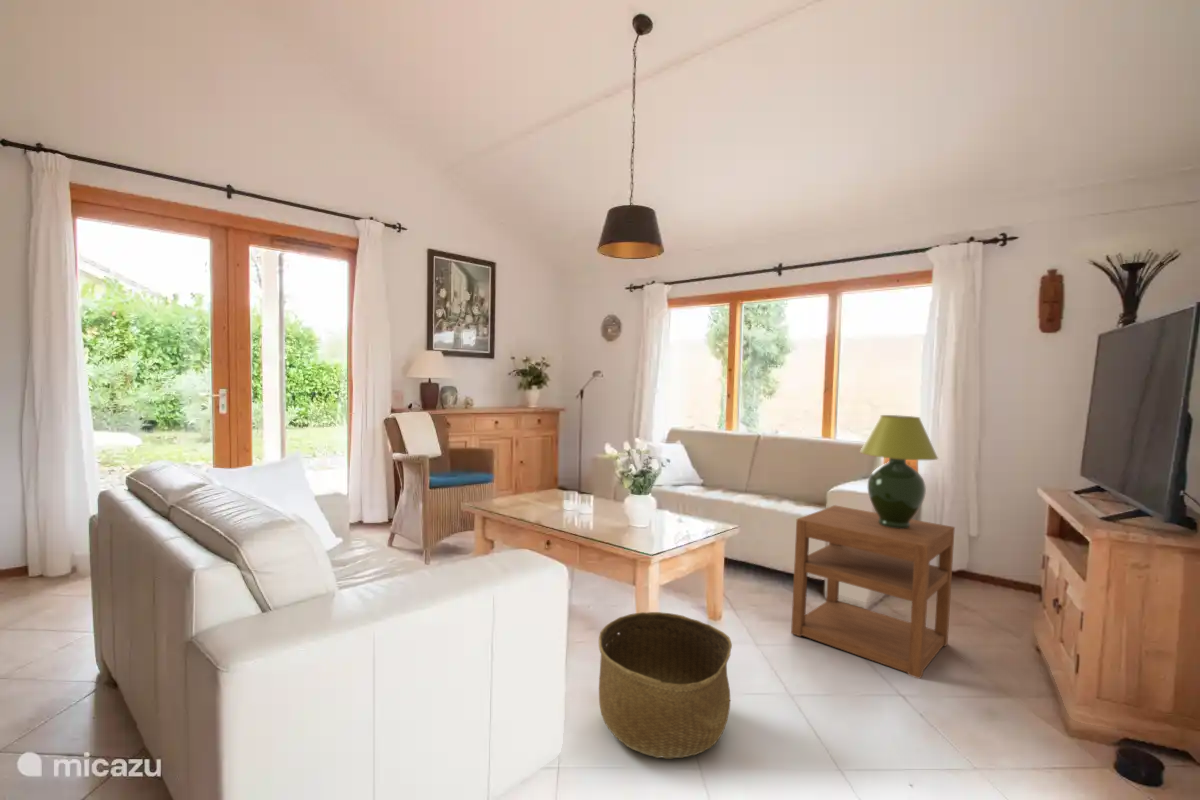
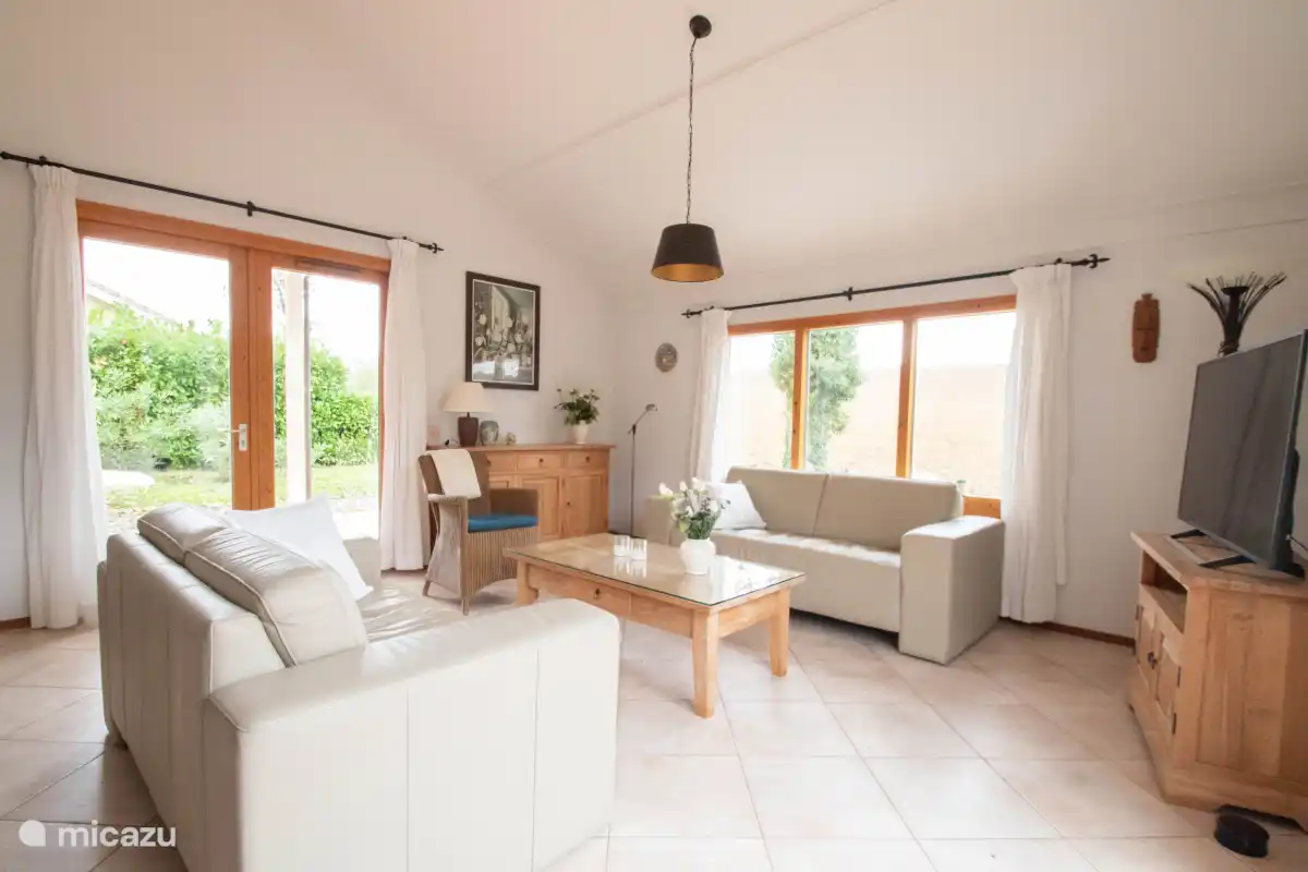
- nightstand [790,504,956,680]
- table lamp [859,414,939,529]
- basket [598,611,733,759]
